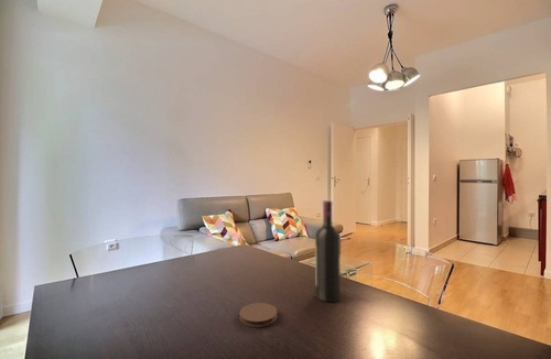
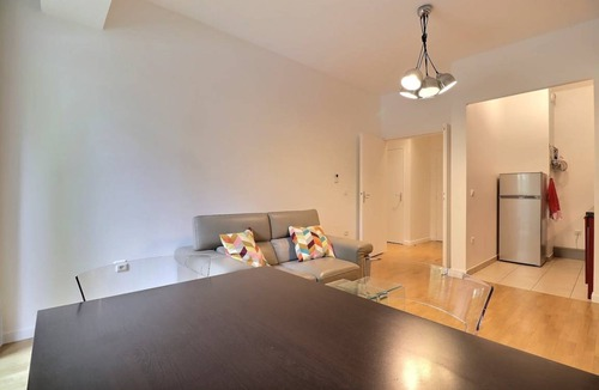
- coaster [238,302,278,328]
- wine bottle [314,199,342,303]
